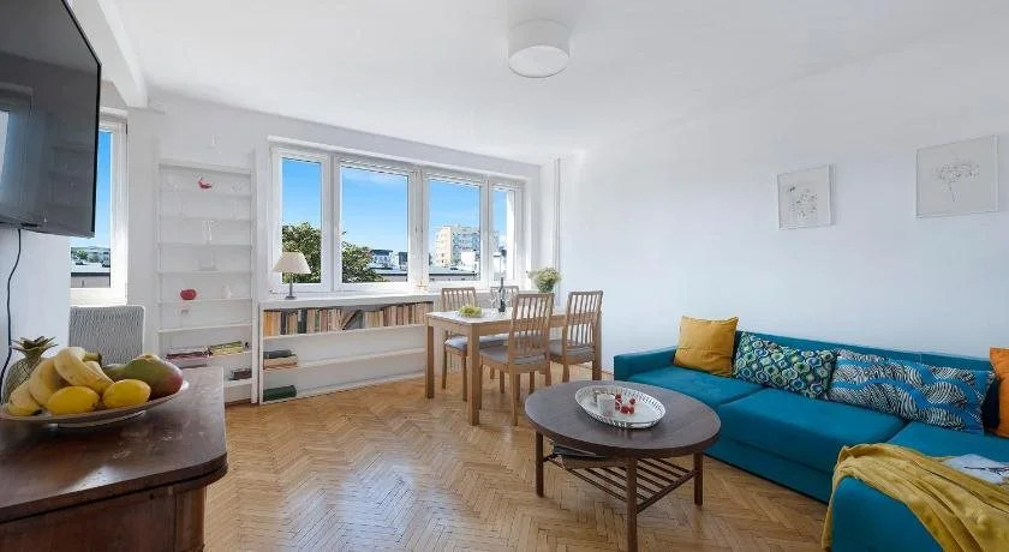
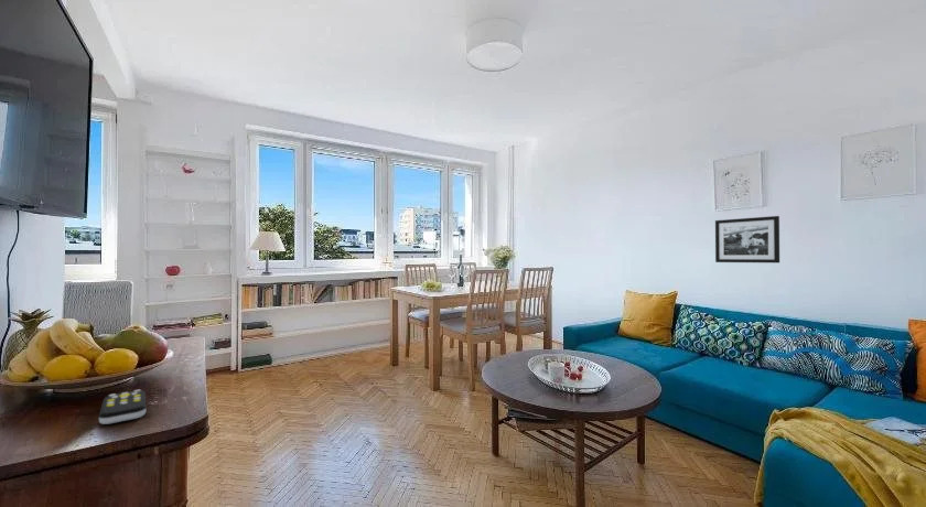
+ picture frame [714,215,780,263]
+ remote control [98,389,147,425]
